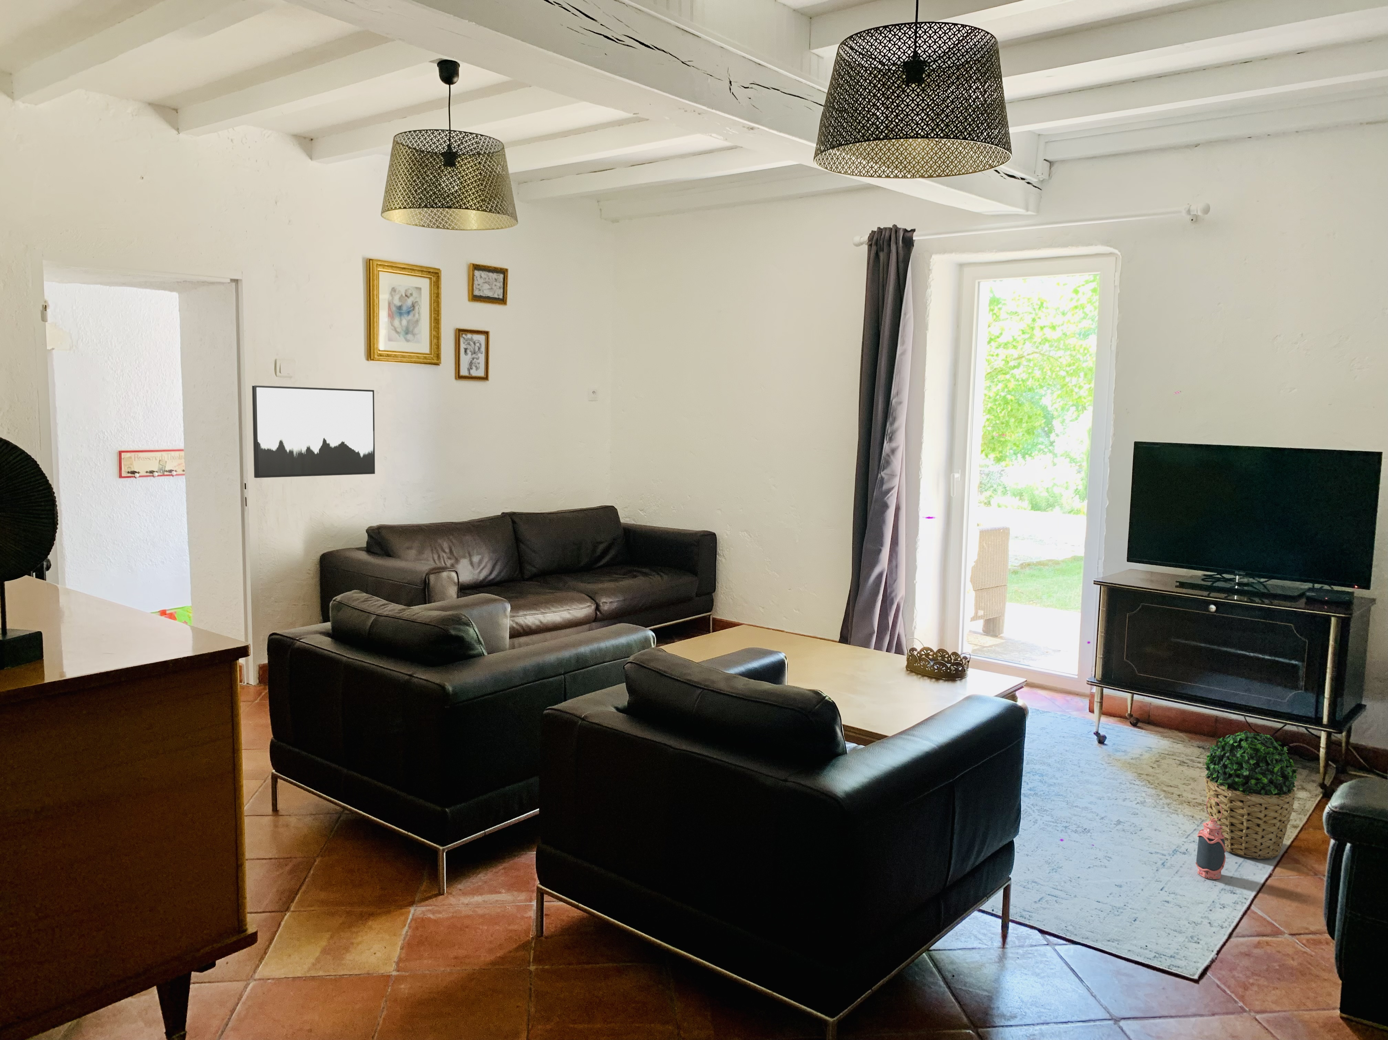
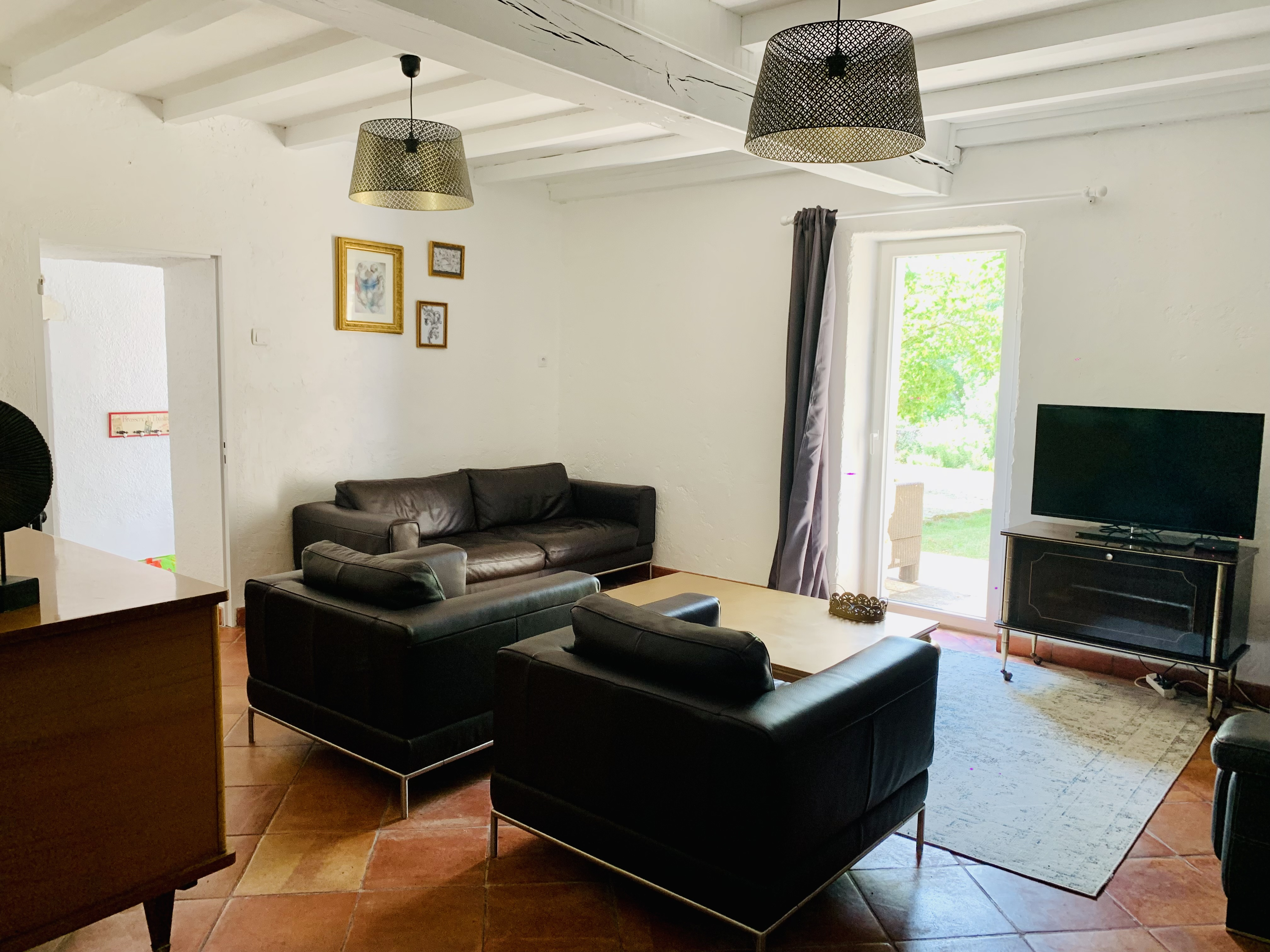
- potted plant [1203,730,1297,859]
- lantern [1196,797,1226,879]
- wall art [251,385,375,478]
